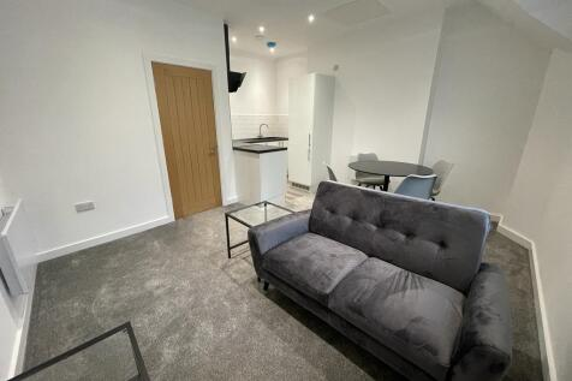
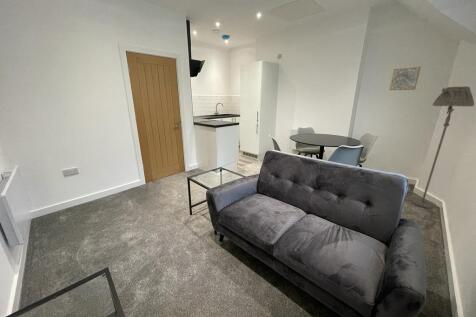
+ wall art [389,66,422,91]
+ floor lamp [409,85,475,209]
